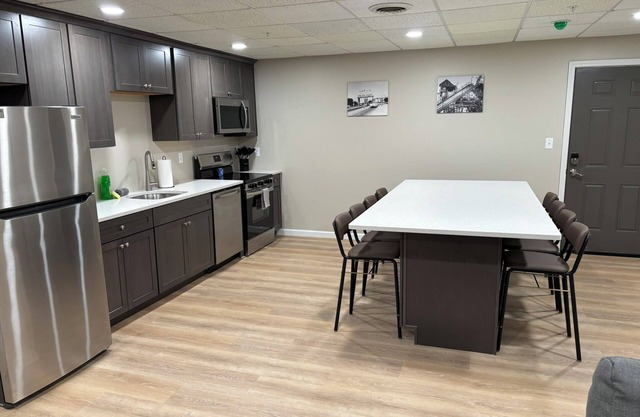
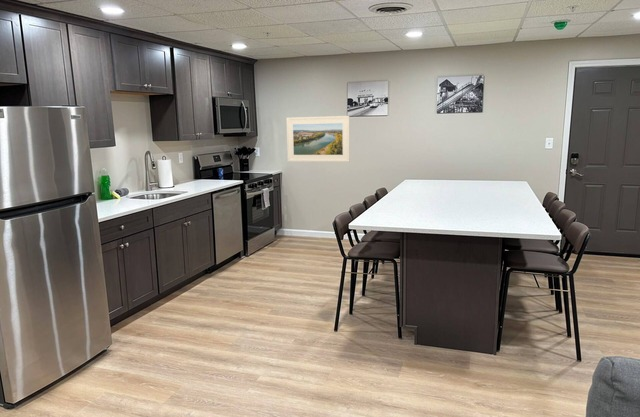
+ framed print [285,115,351,163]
